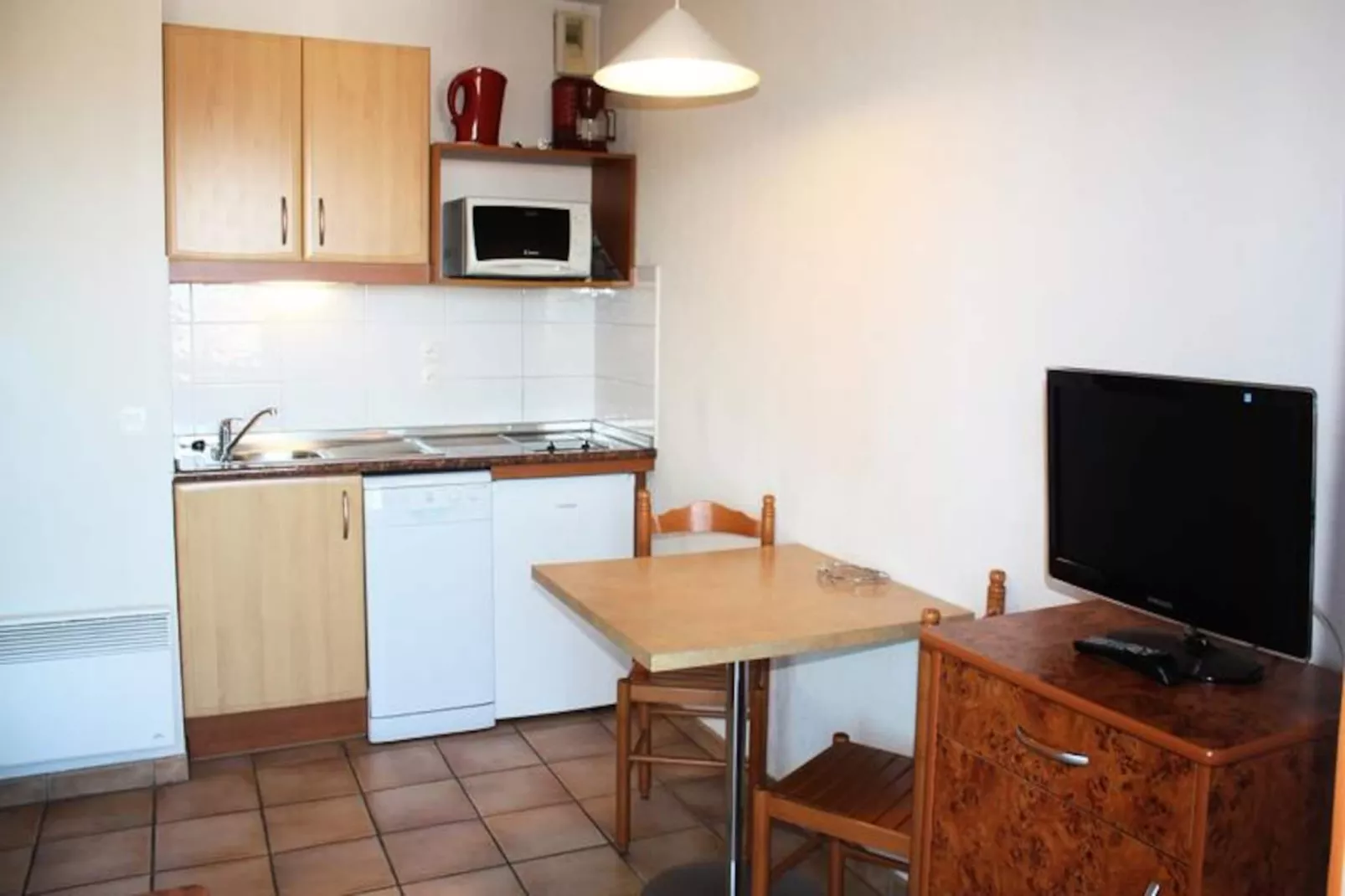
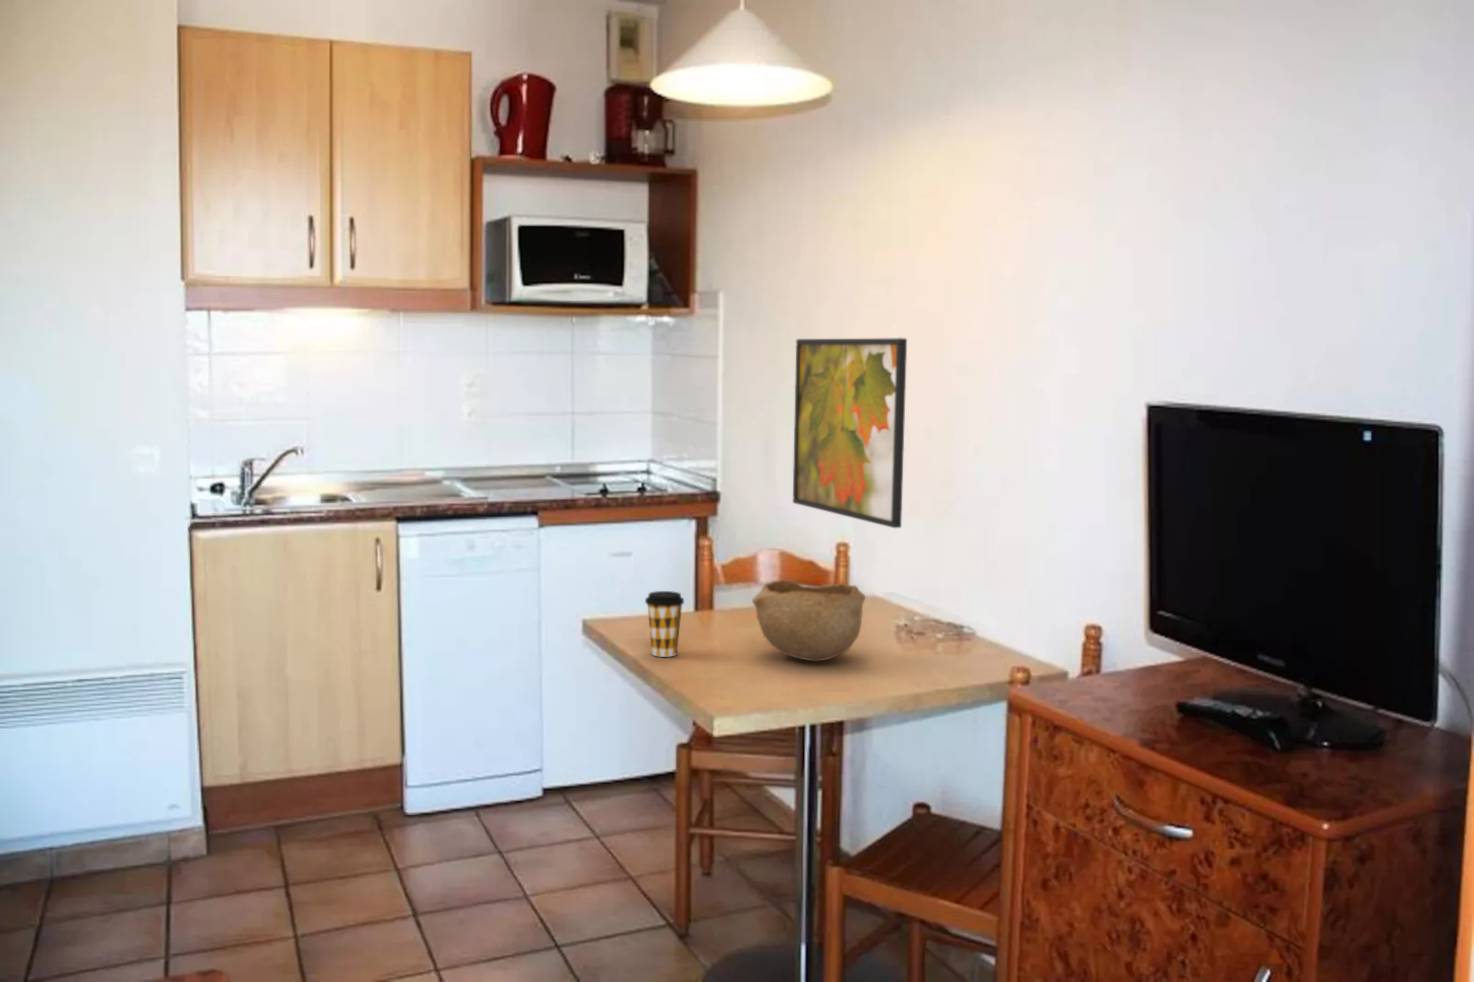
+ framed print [792,336,907,528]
+ coffee cup [644,590,686,658]
+ bowl [751,579,867,663]
